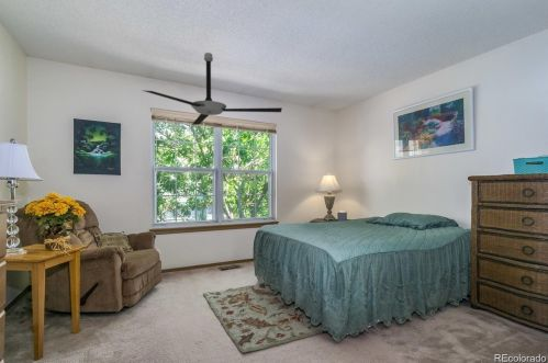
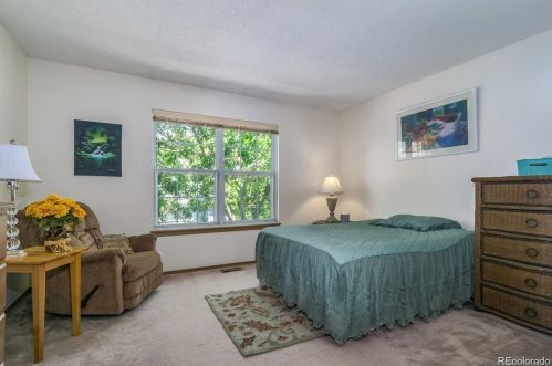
- ceiling fan [141,52,283,126]
